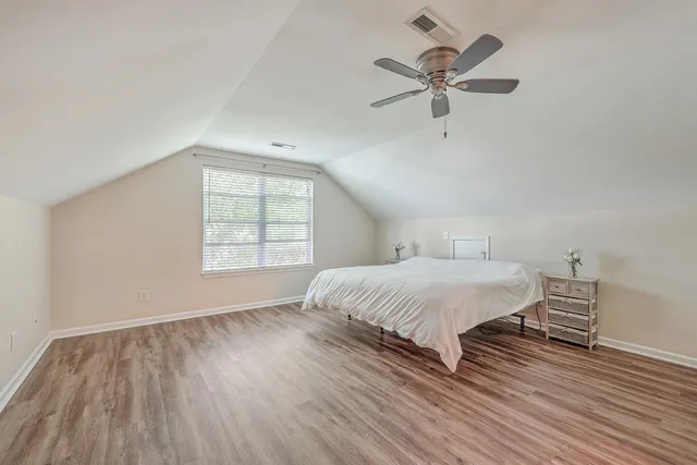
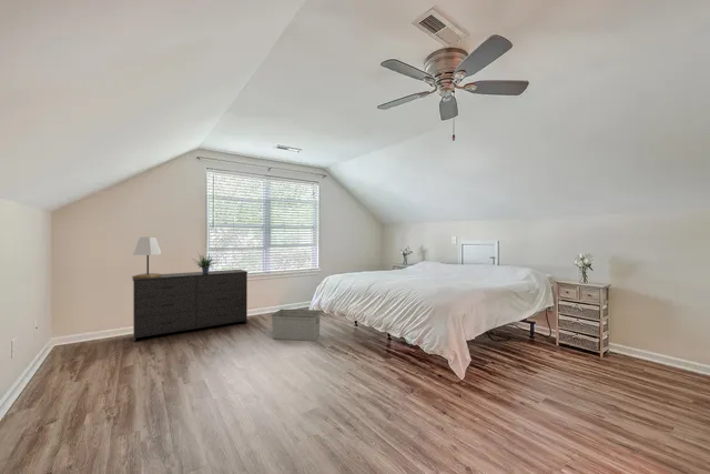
+ lamp [132,236,162,279]
+ potted plant [191,251,220,273]
+ dresser [131,269,248,343]
+ storage bin [271,309,322,342]
